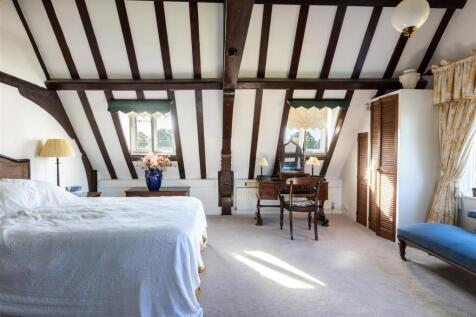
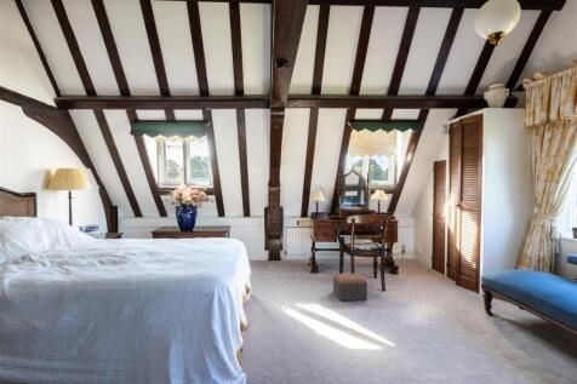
+ footstool [332,273,369,302]
